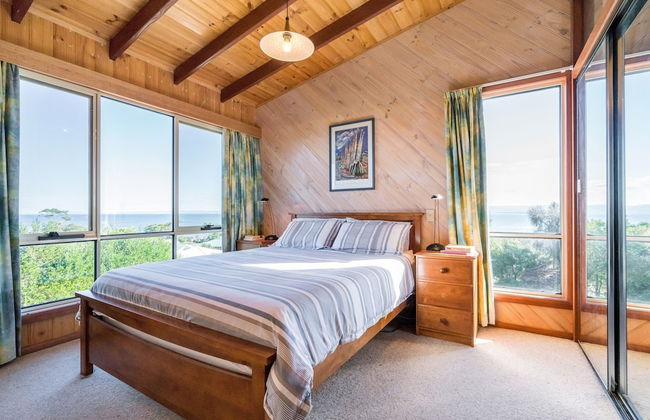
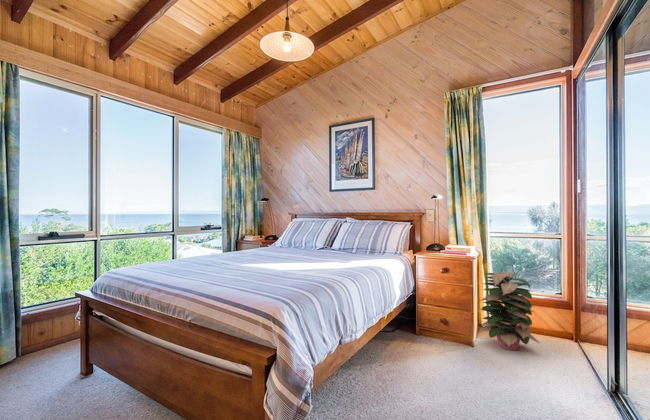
+ decorative plant [477,271,541,351]
